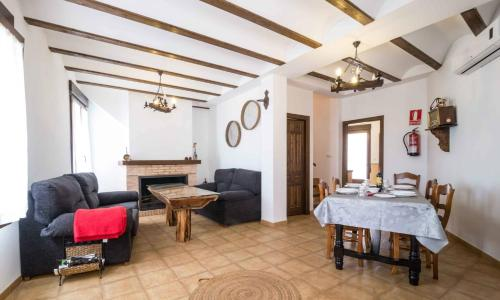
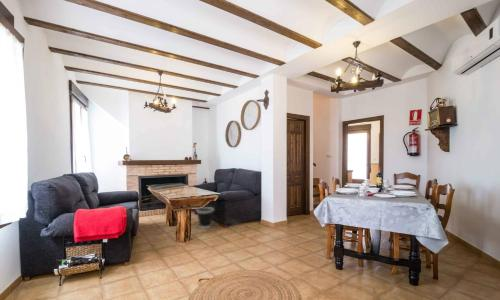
+ wastebasket [195,206,215,229]
